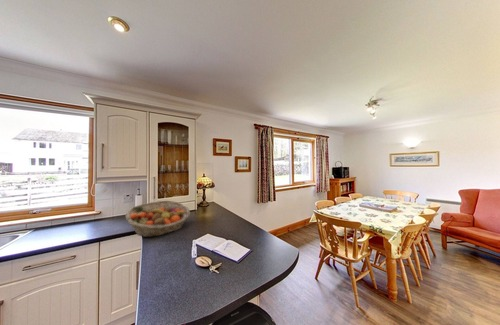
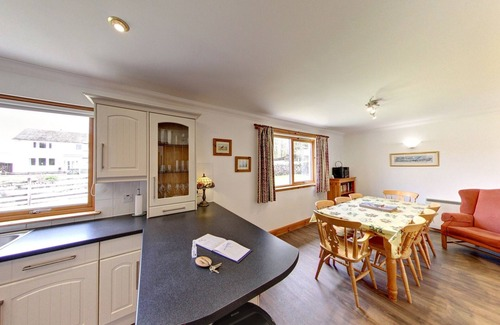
- fruit basket [125,200,191,238]
